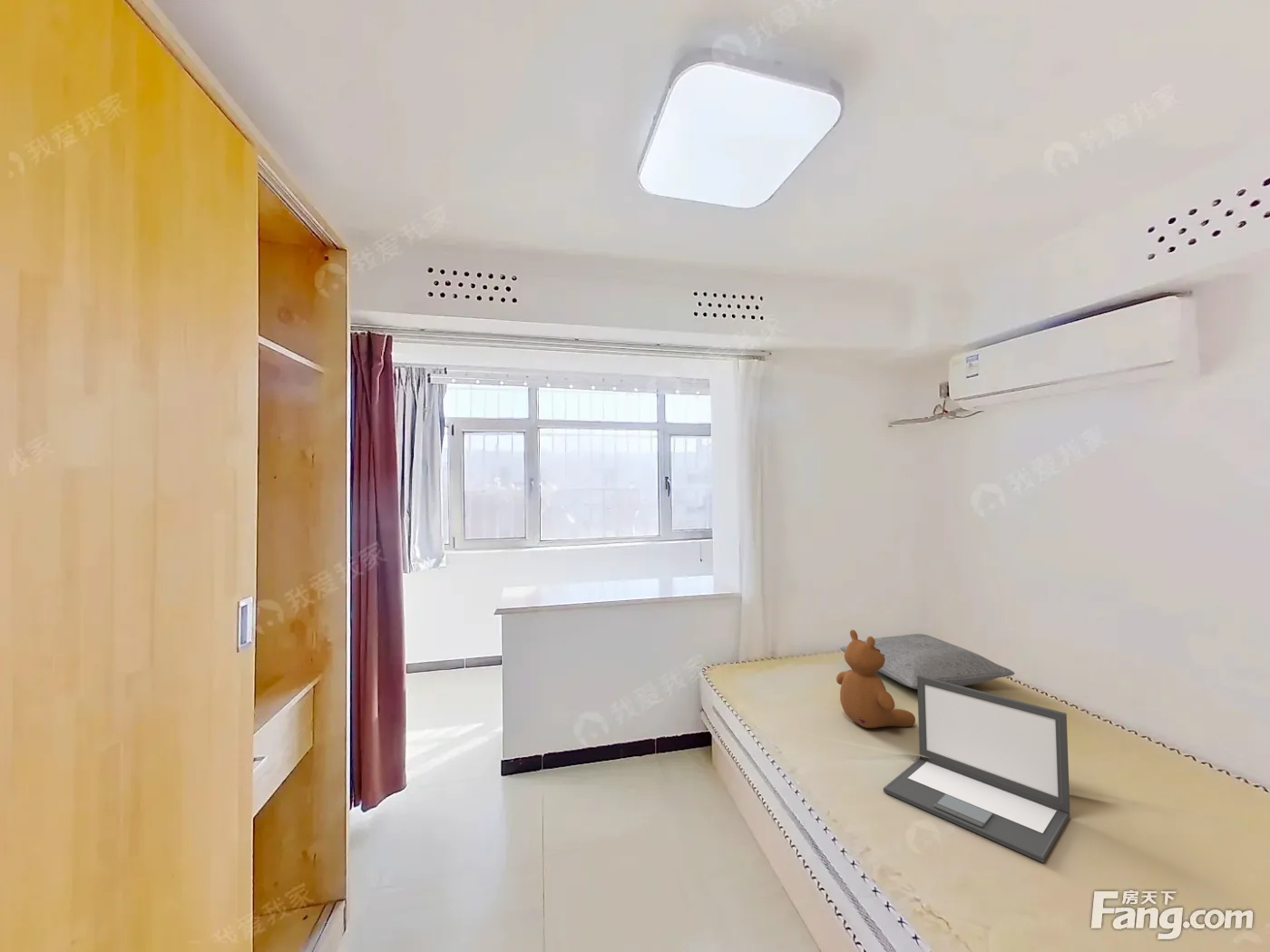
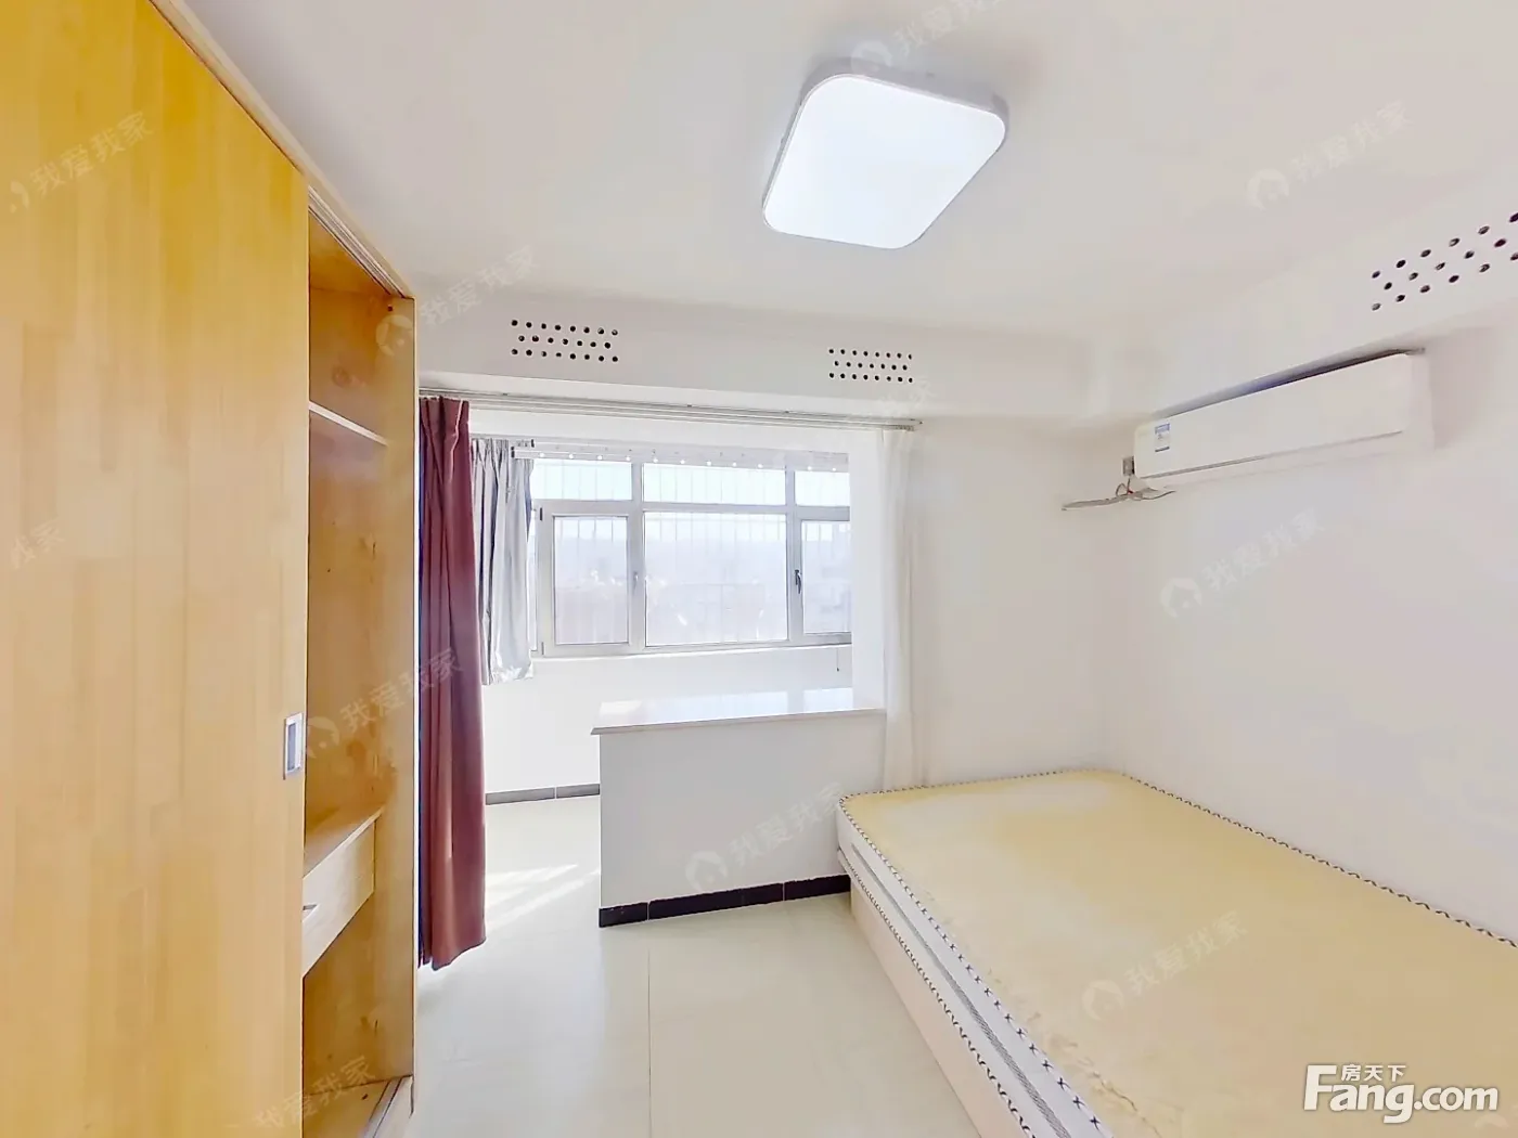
- pillow [839,633,1015,690]
- teddy bear [835,629,916,729]
- laptop [883,675,1070,864]
